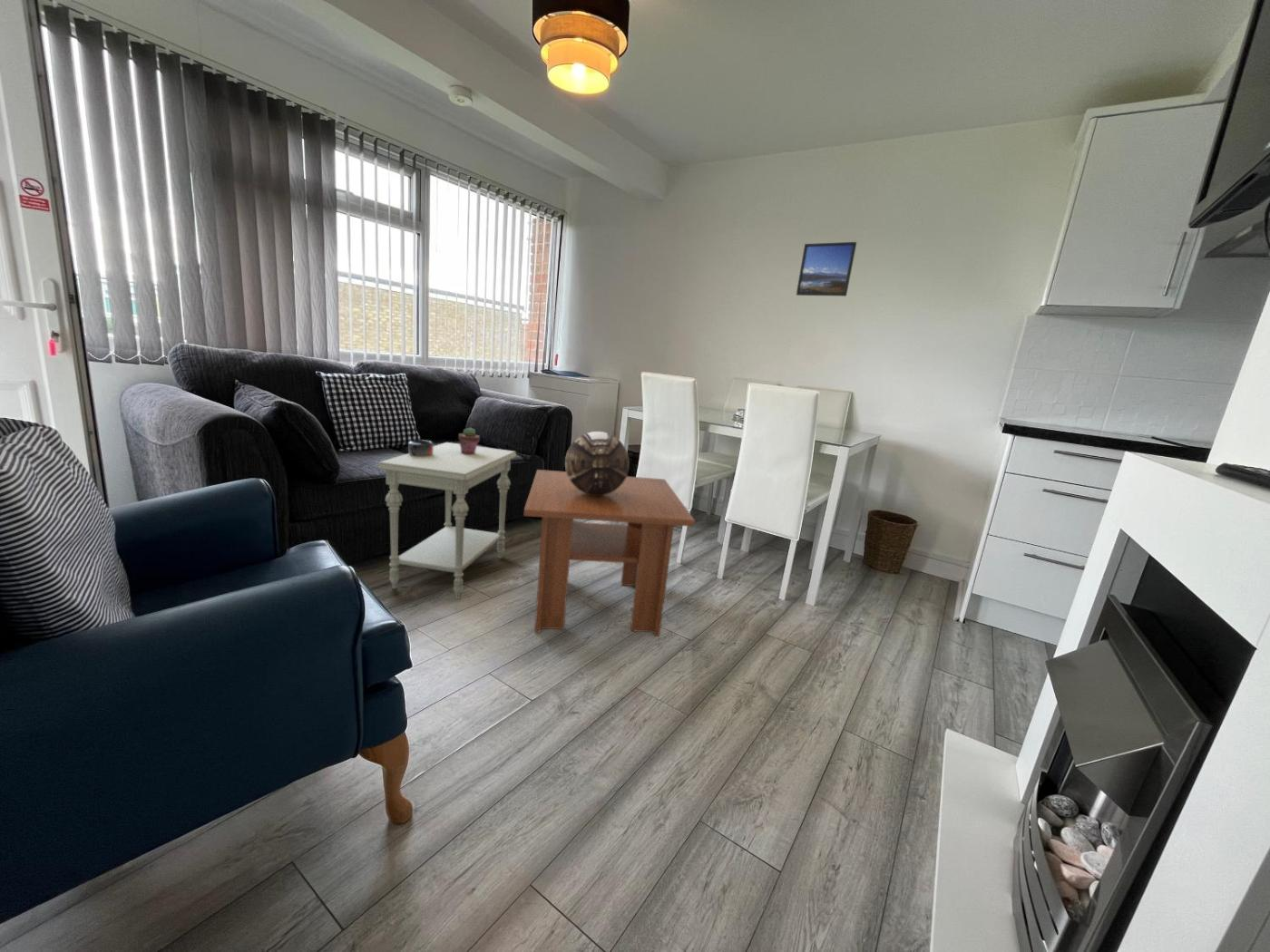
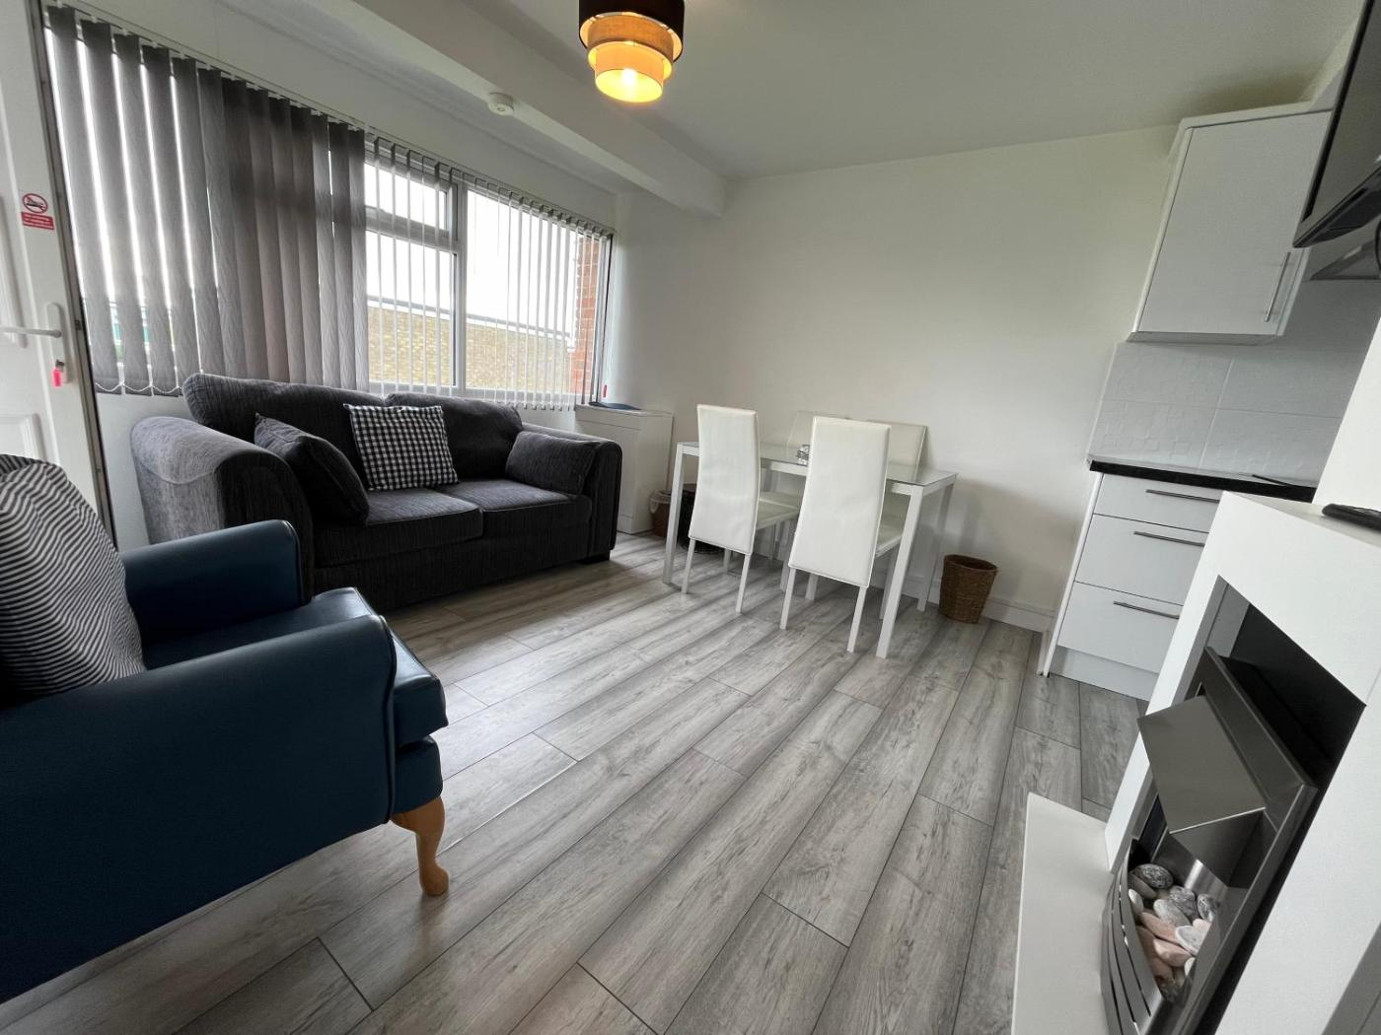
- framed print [796,241,857,297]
- coffee table [523,469,696,637]
- mug [407,439,435,456]
- side table [376,442,517,600]
- decorative bowl [564,431,630,496]
- potted succulent [457,426,481,455]
